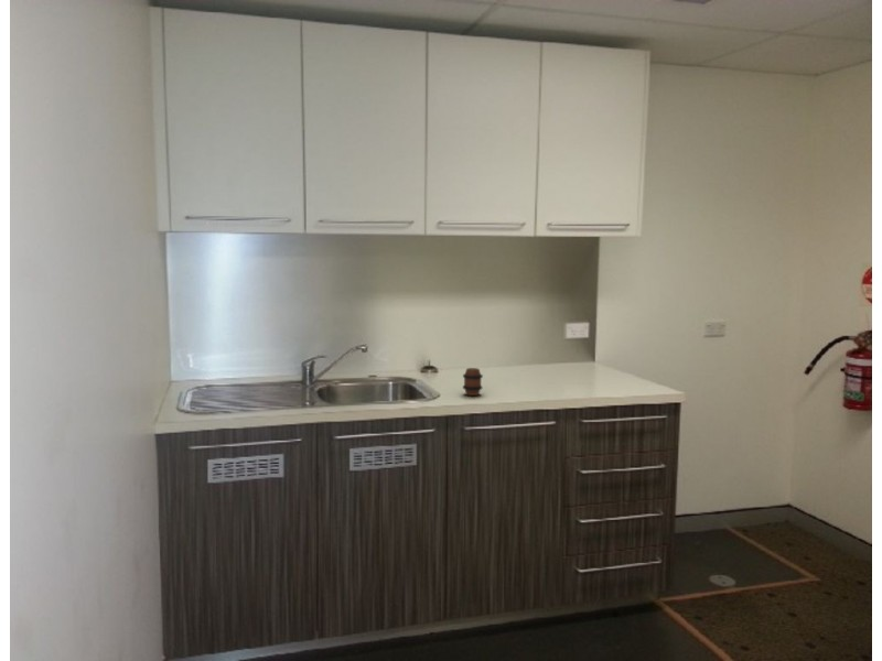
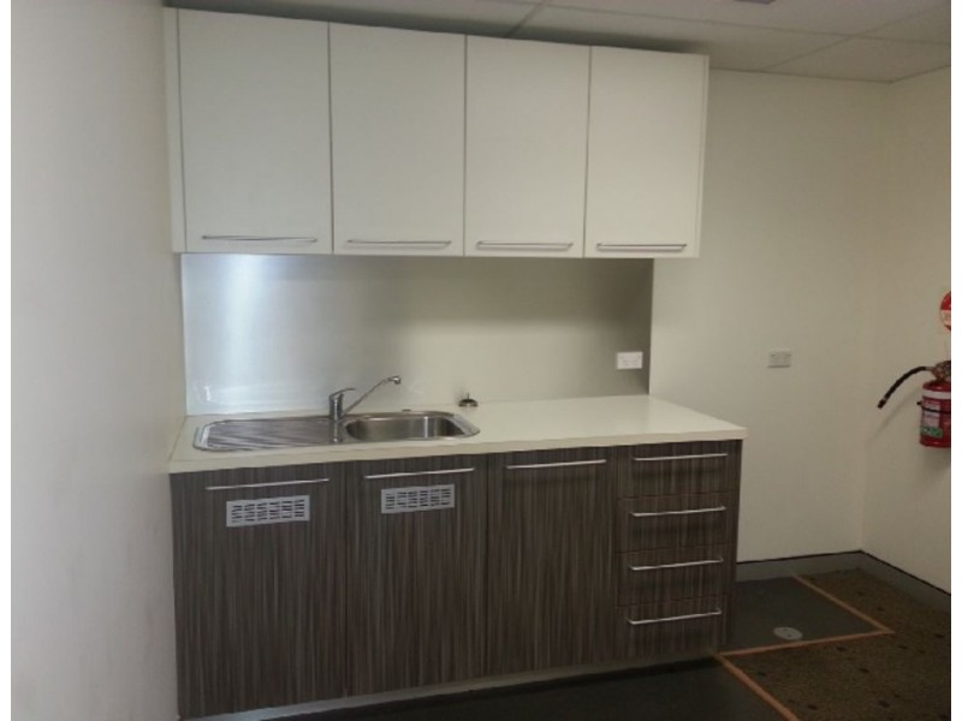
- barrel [462,367,484,397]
